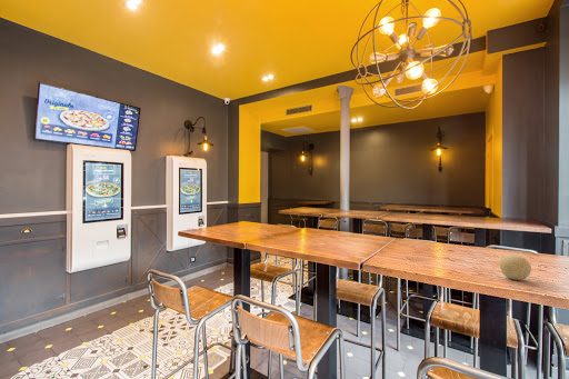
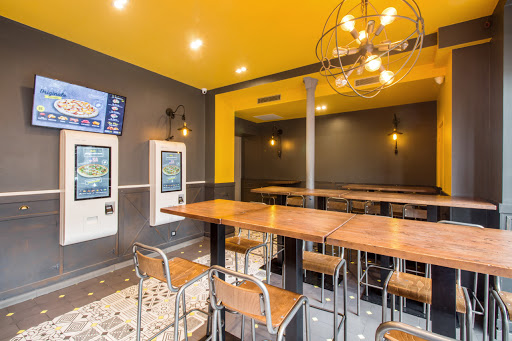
- fruit [499,253,532,281]
